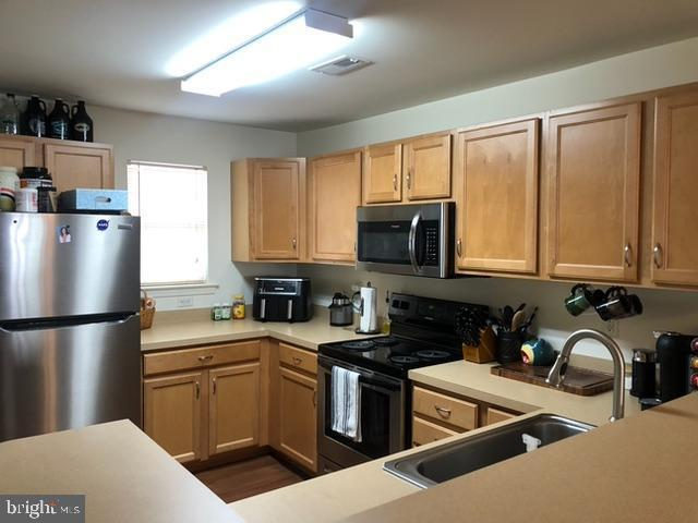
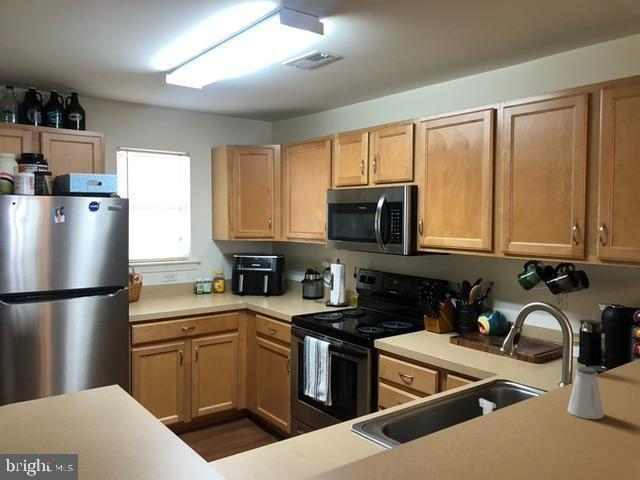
+ saltshaker [567,366,605,420]
